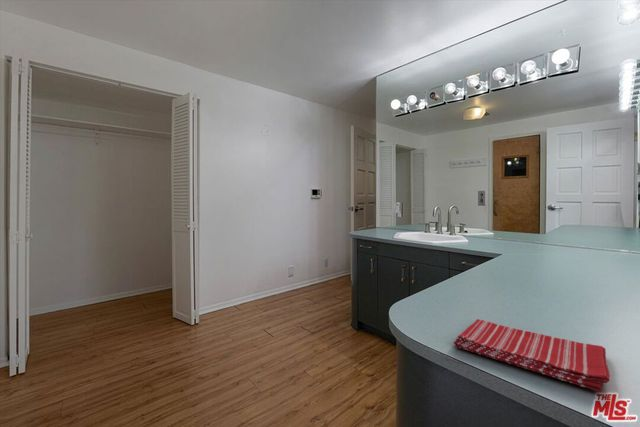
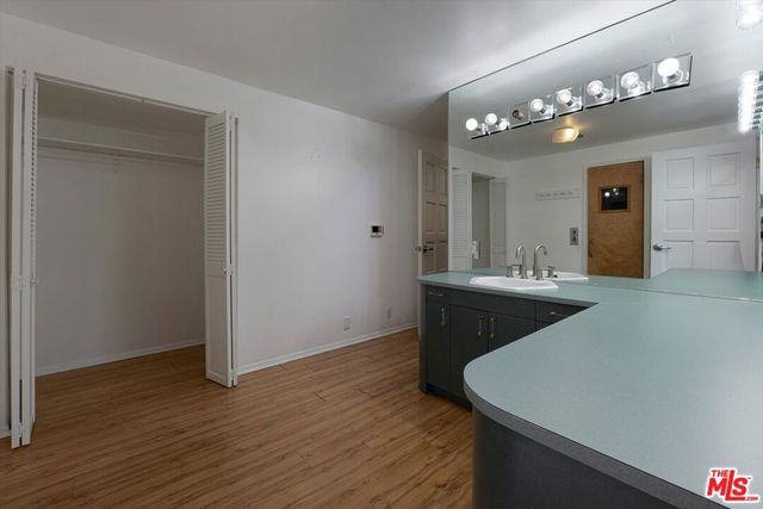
- dish towel [452,318,611,393]
